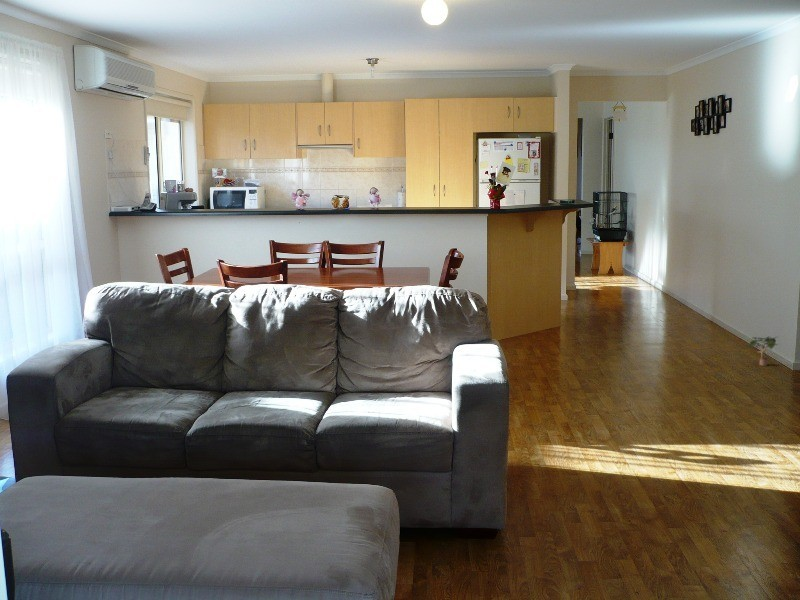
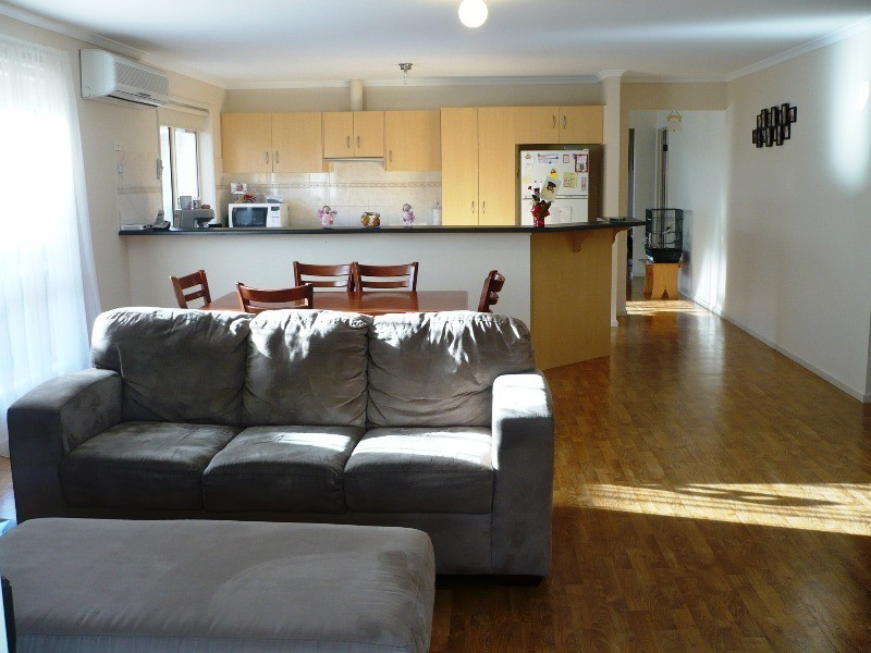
- potted plant [747,335,781,367]
